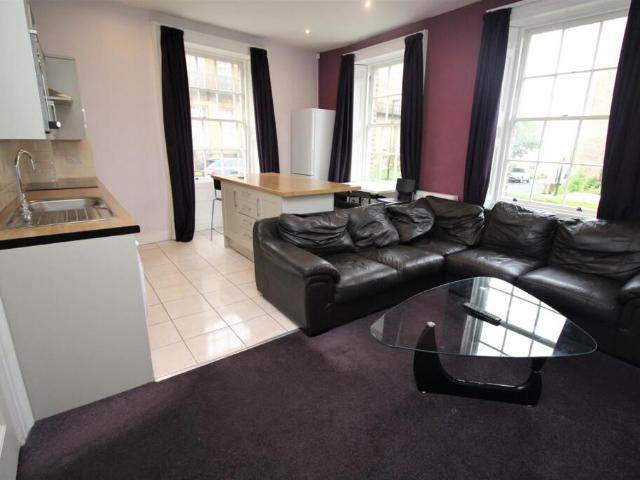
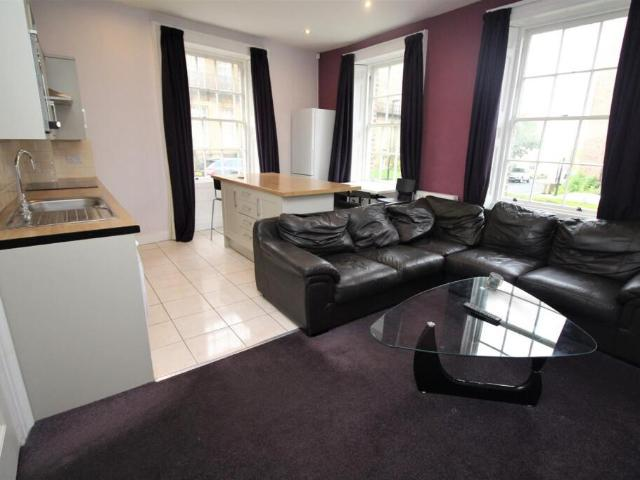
+ mug [484,272,505,291]
